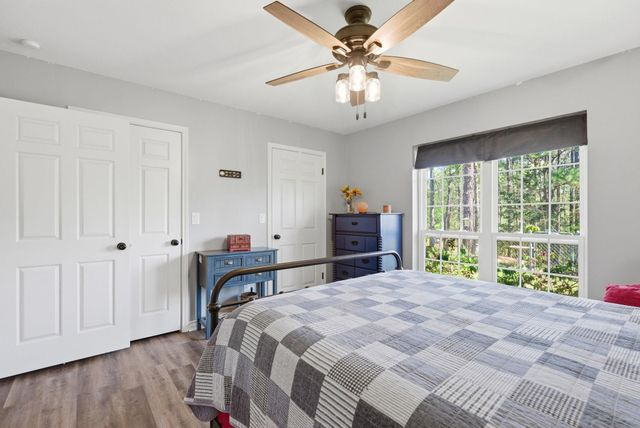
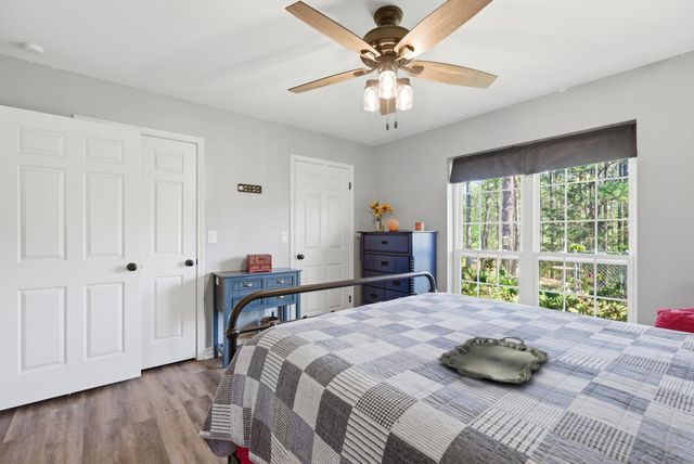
+ serving tray [437,336,549,385]
